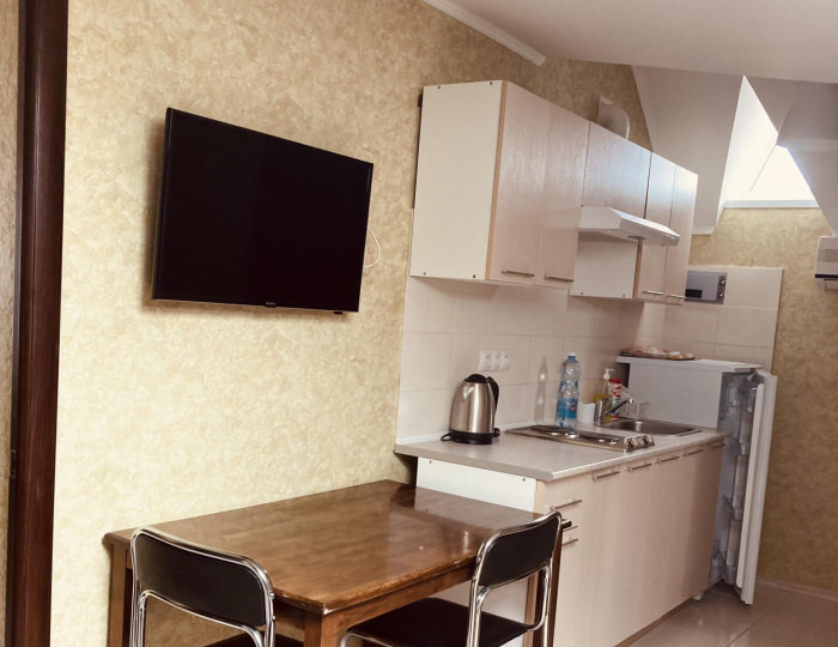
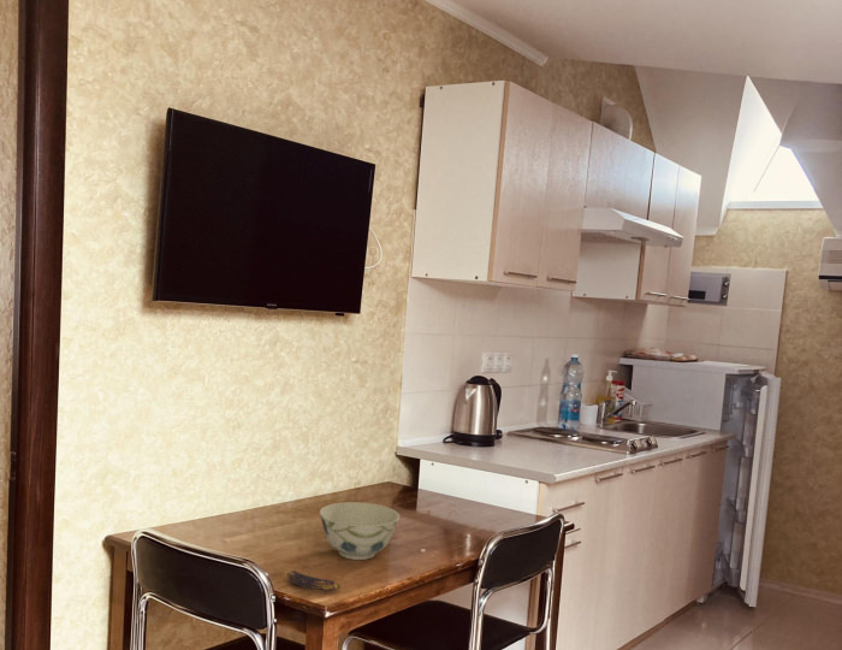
+ banana [286,569,340,592]
+ bowl [319,501,401,561]
